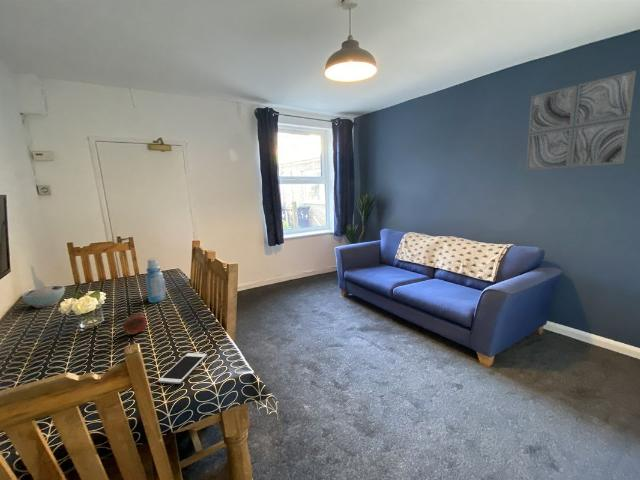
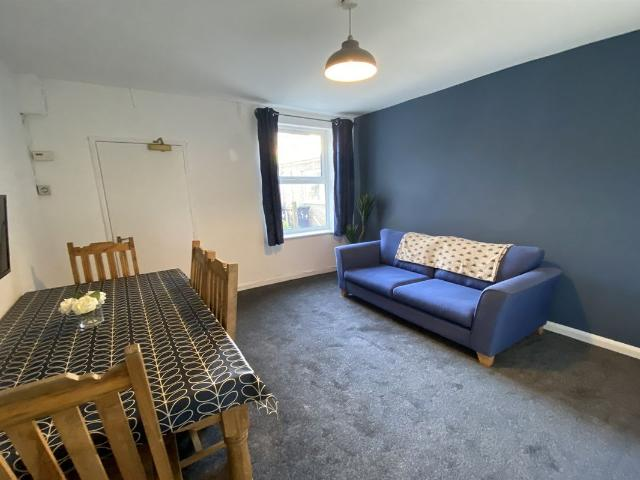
- bowl [20,285,66,309]
- cell phone [157,352,208,385]
- fruit [122,313,148,335]
- bottle [145,258,167,303]
- wall art [525,70,637,171]
